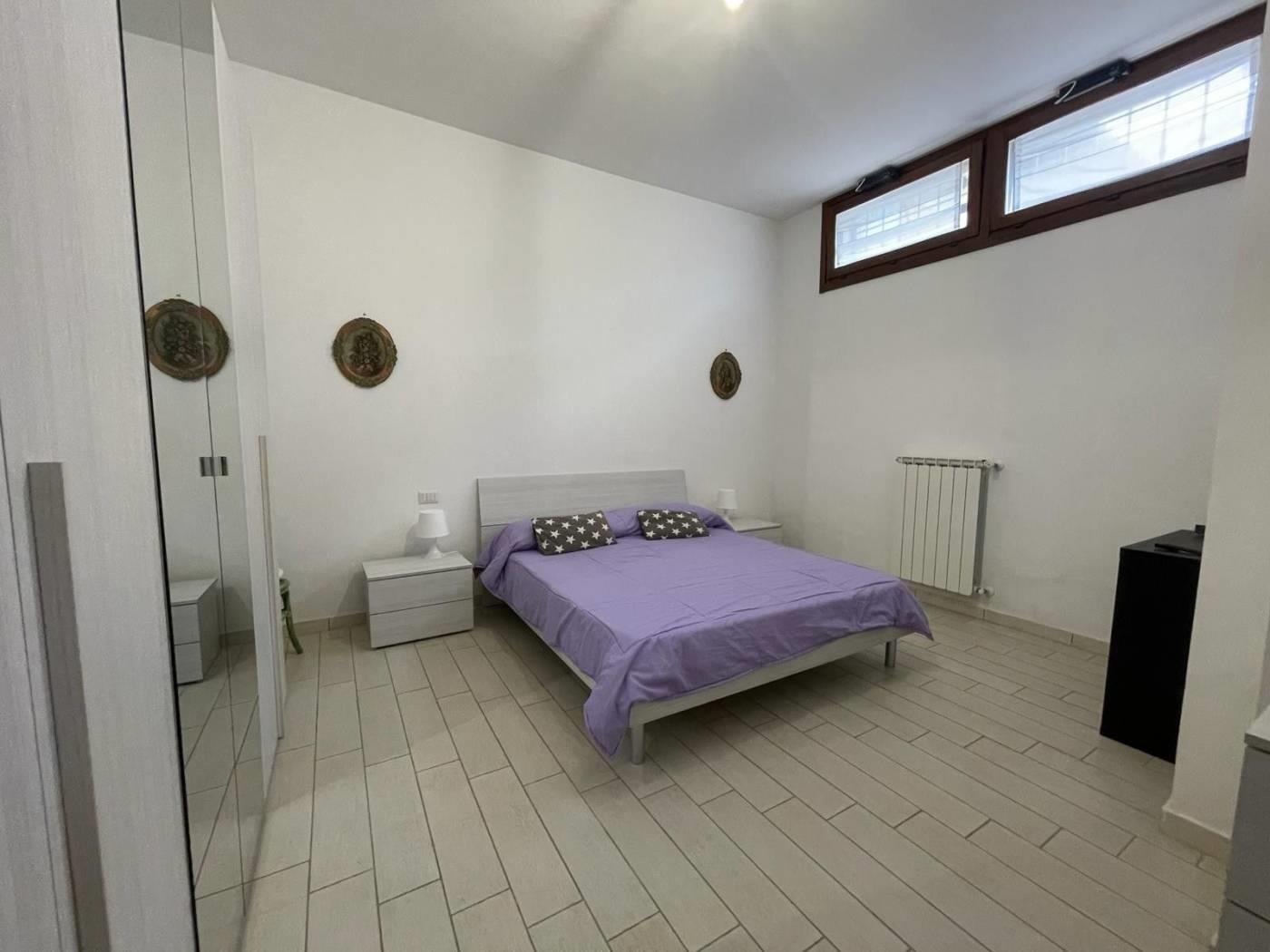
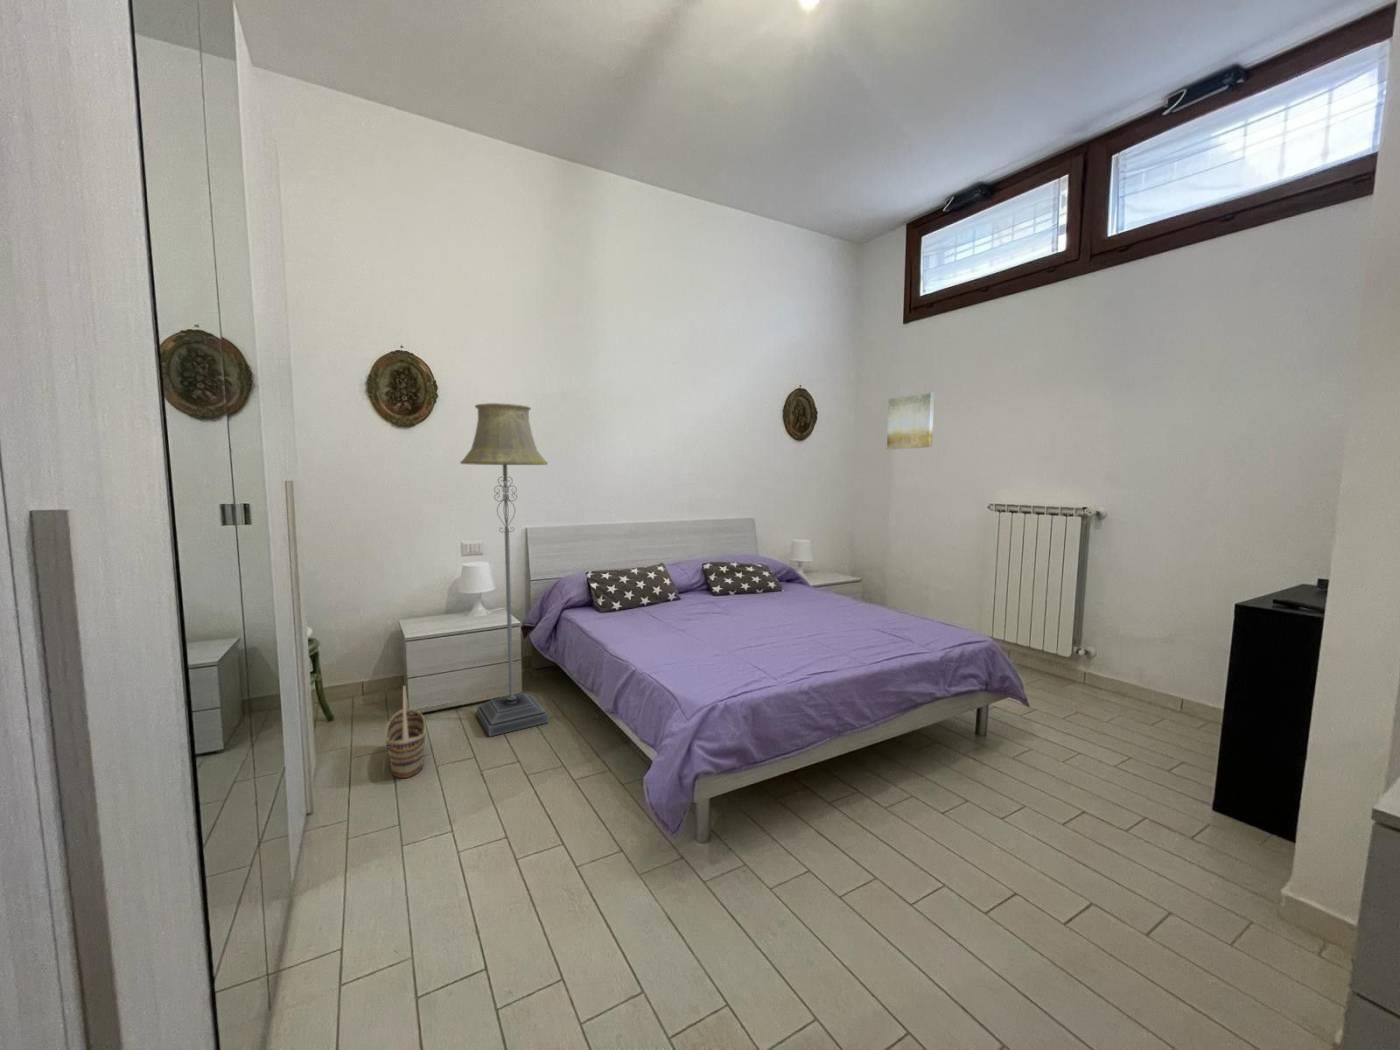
+ wall art [886,392,935,450]
+ basket [385,685,427,779]
+ floor lamp [459,401,549,738]
